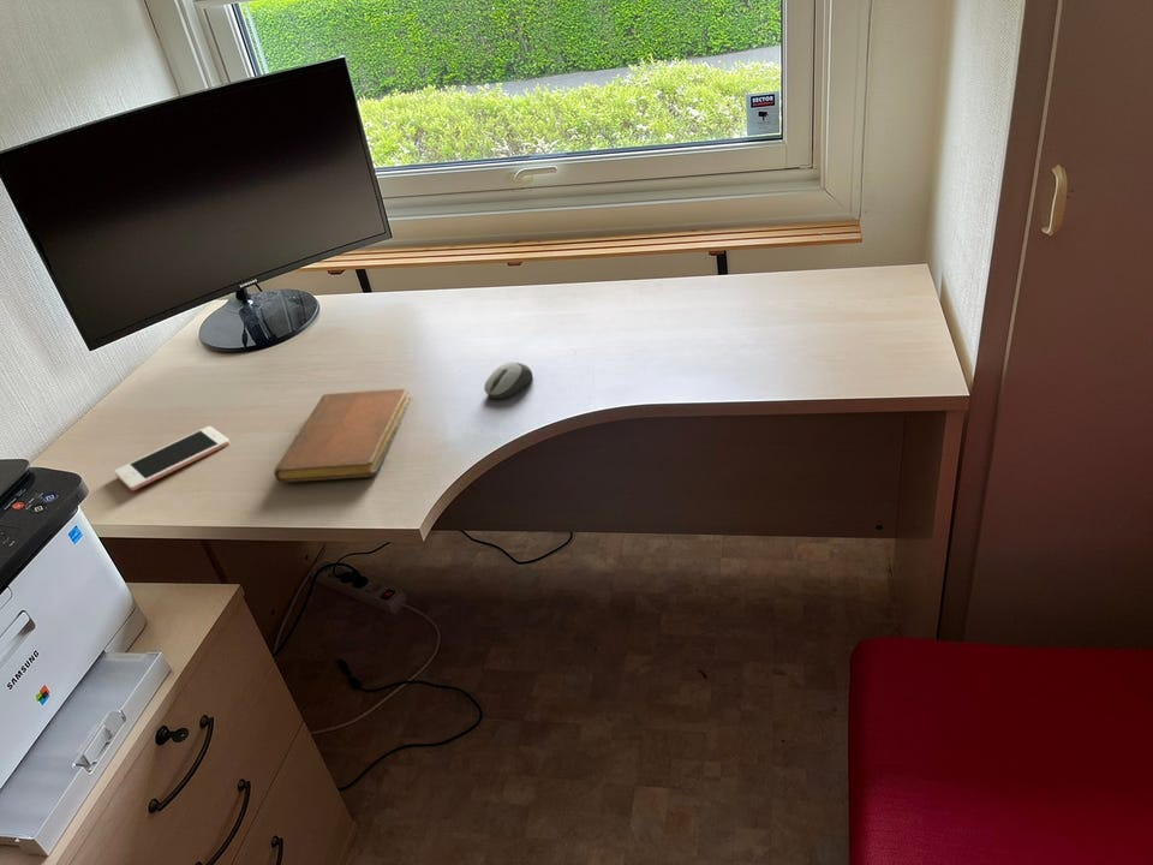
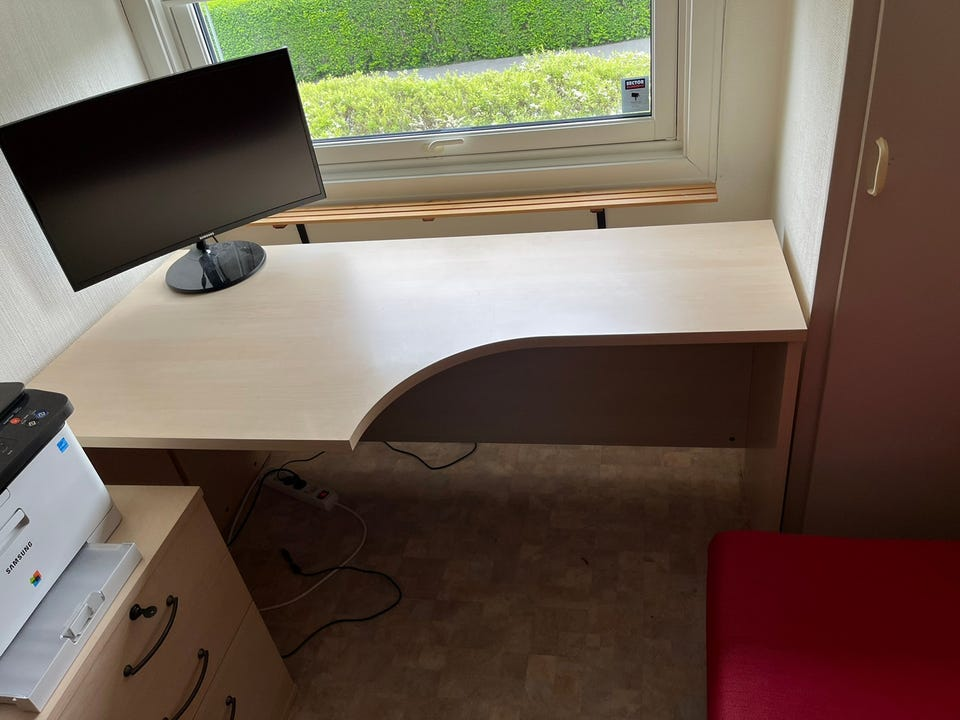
- cell phone [113,425,231,491]
- computer mouse [483,362,533,400]
- notebook [273,387,412,483]
